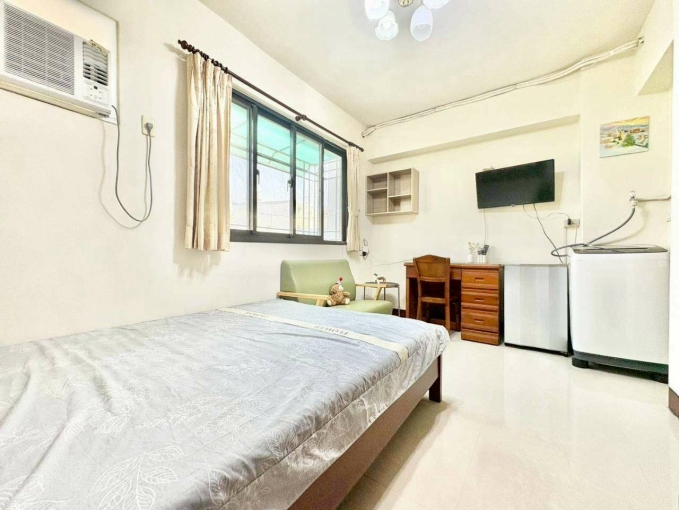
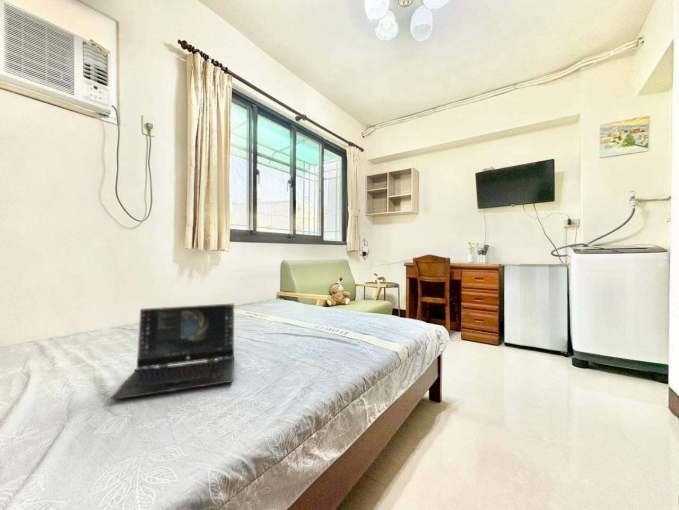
+ laptop computer [109,302,235,401]
